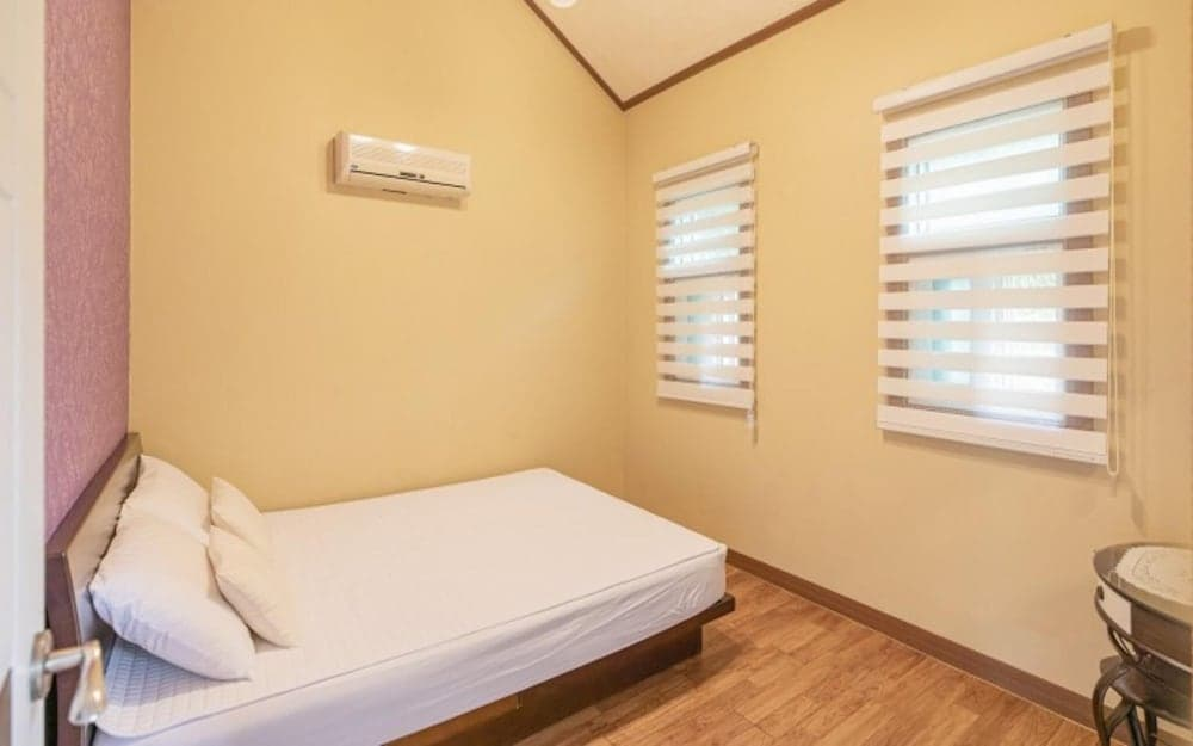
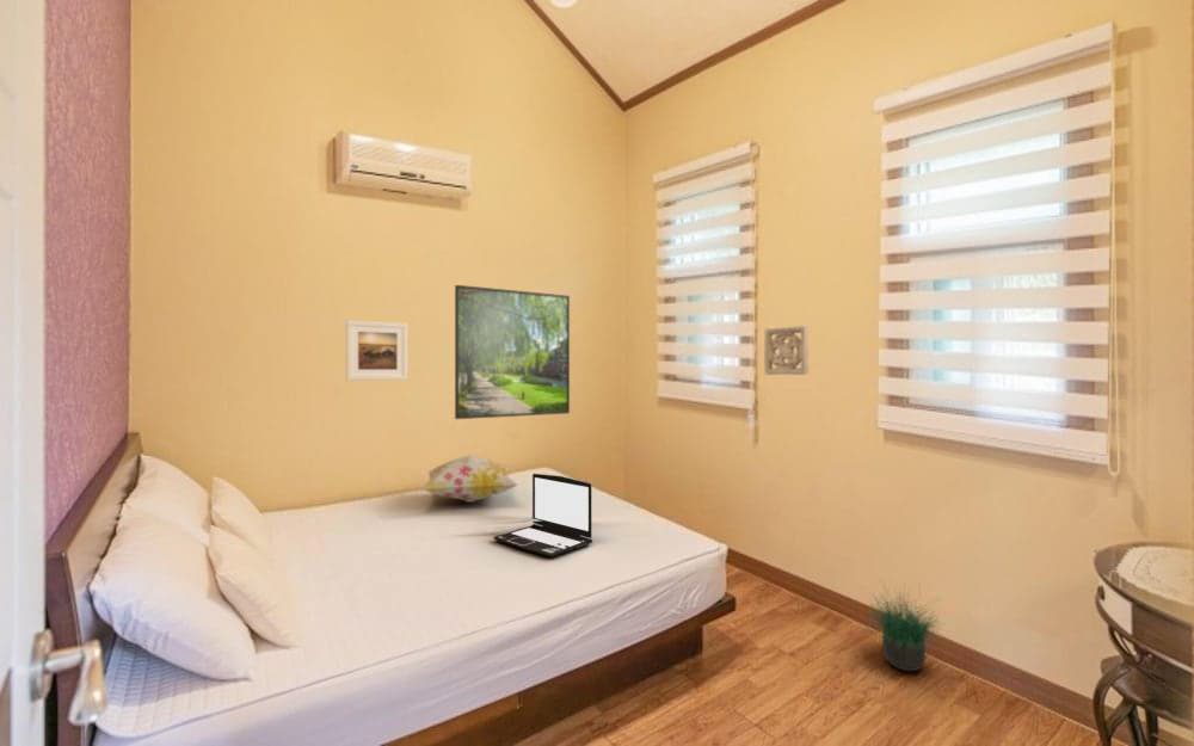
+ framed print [345,319,410,382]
+ laptop [492,473,593,559]
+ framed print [454,284,571,420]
+ decorative pillow [420,454,518,504]
+ wall ornament [763,325,810,376]
+ potted plant [858,578,950,672]
